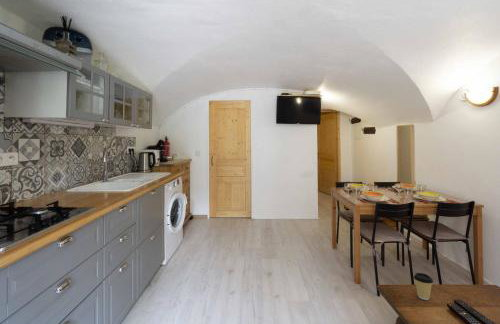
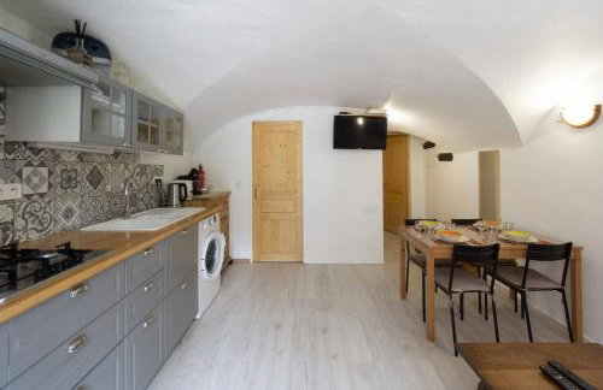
- coffee cup [413,272,434,301]
